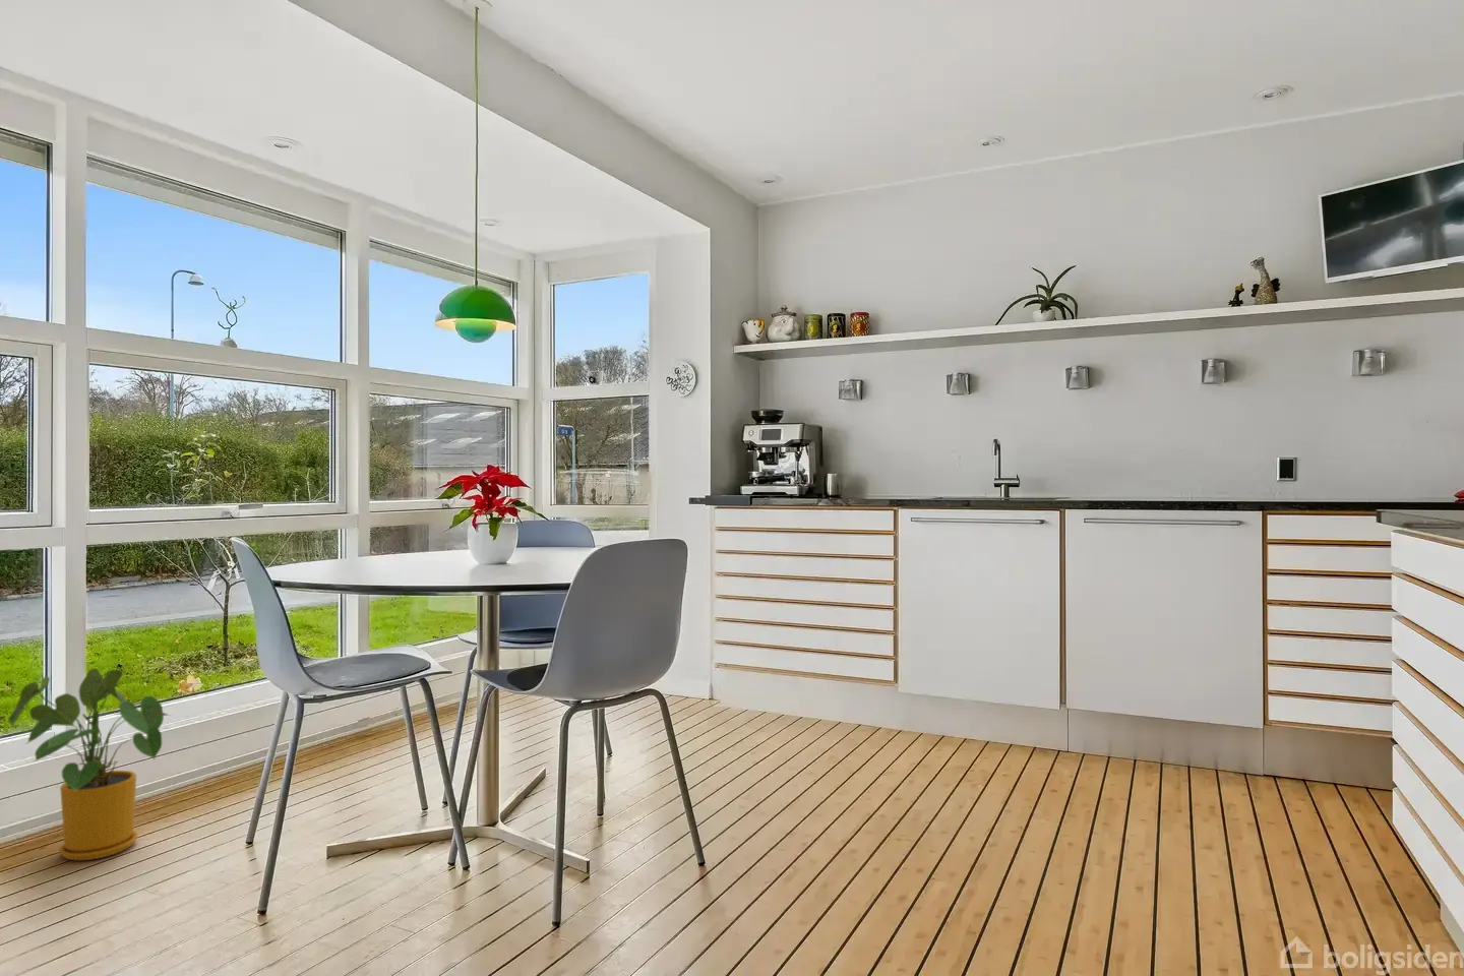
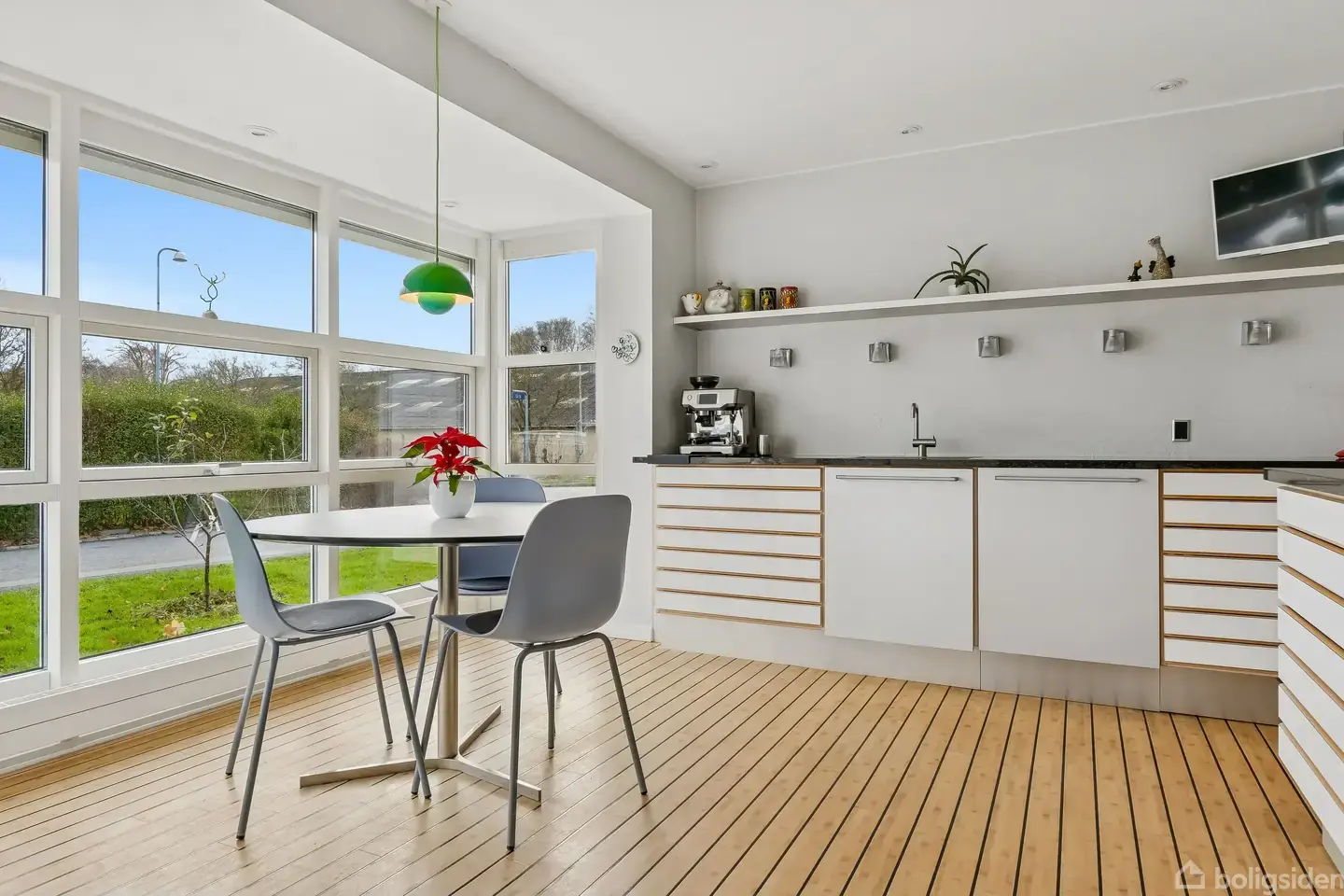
- house plant [8,667,175,862]
